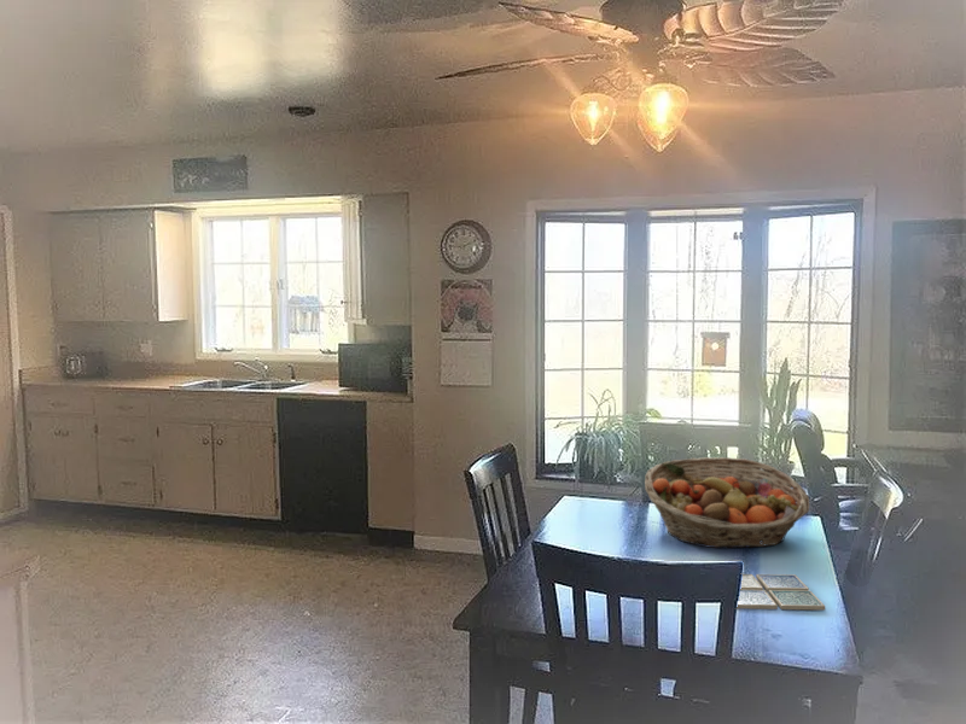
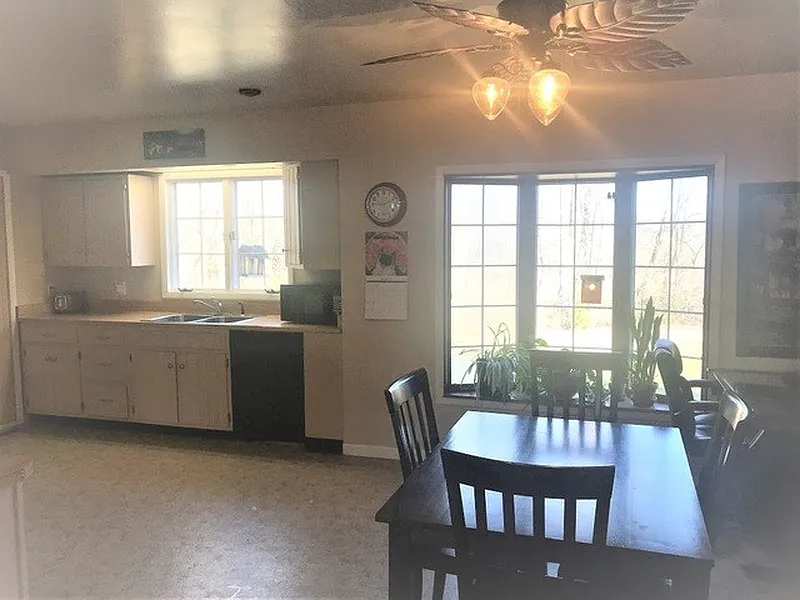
- drink coaster [735,573,826,612]
- fruit basket [644,456,810,549]
